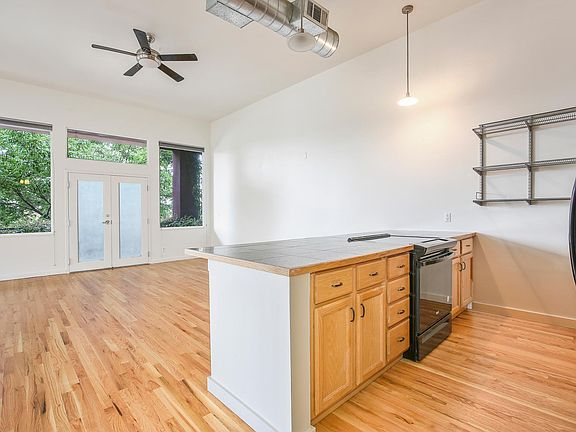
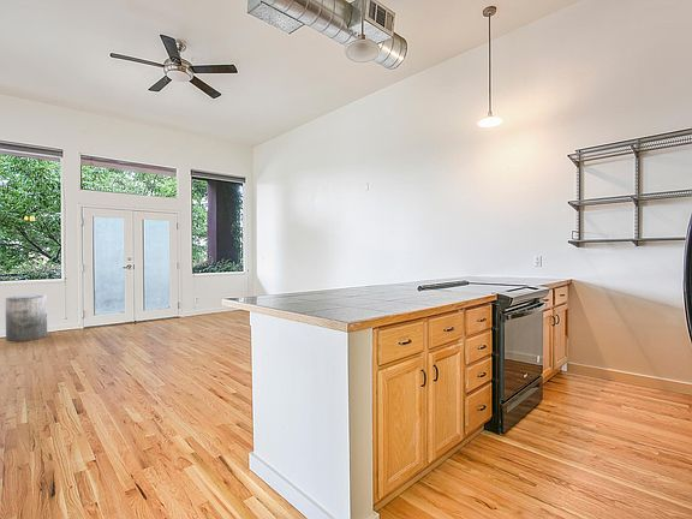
+ trash can [4,294,48,342]
